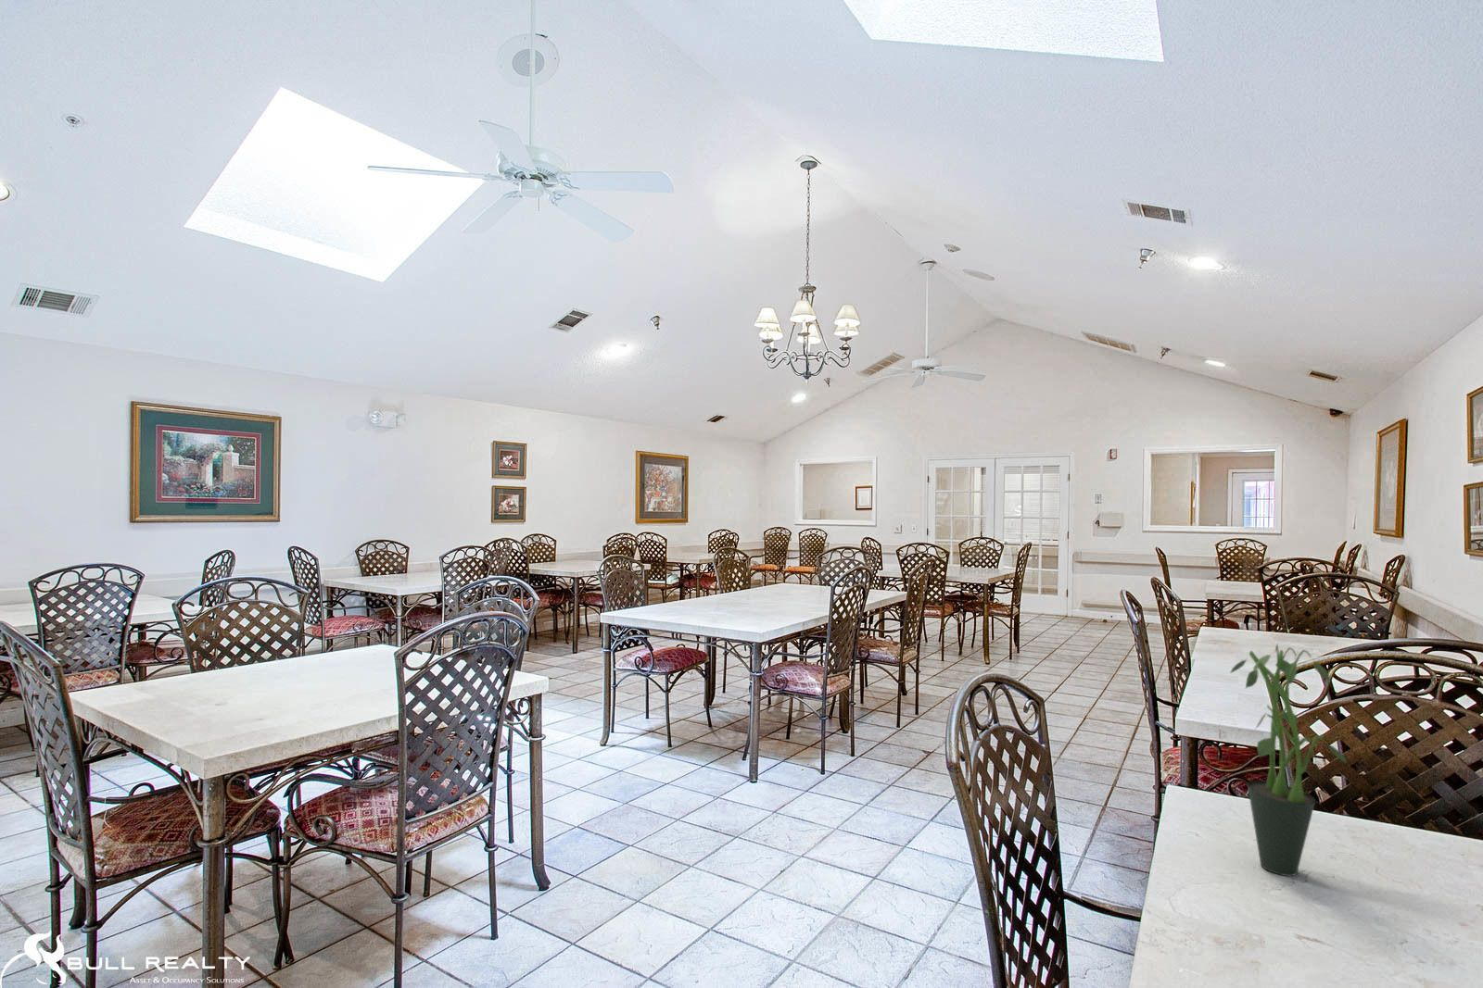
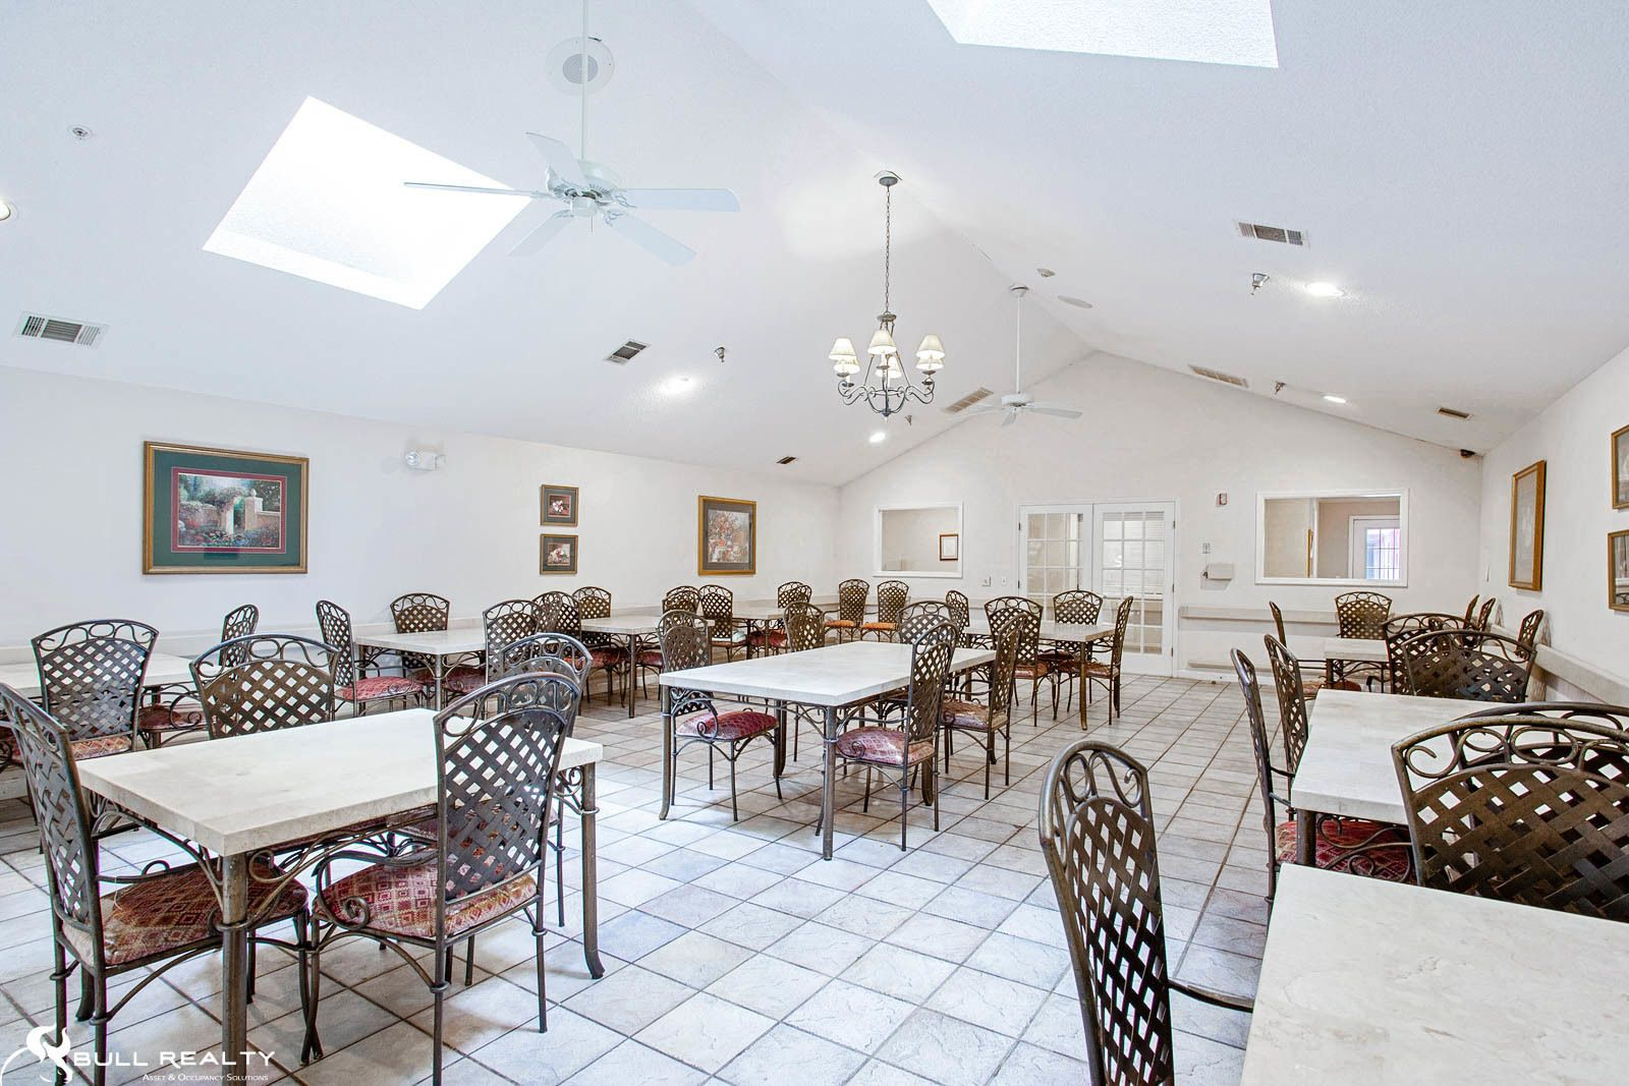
- potted plant [1229,644,1348,877]
